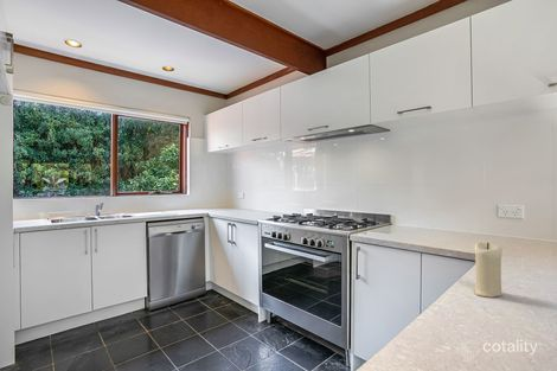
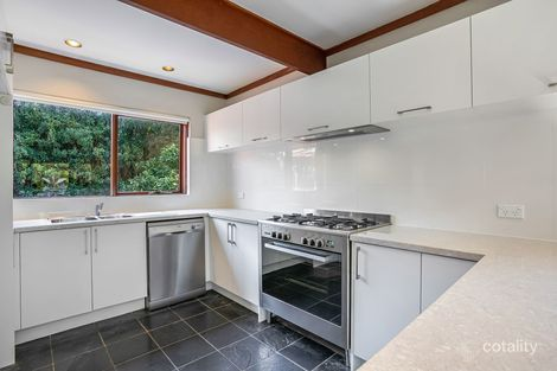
- candle [473,242,504,299]
